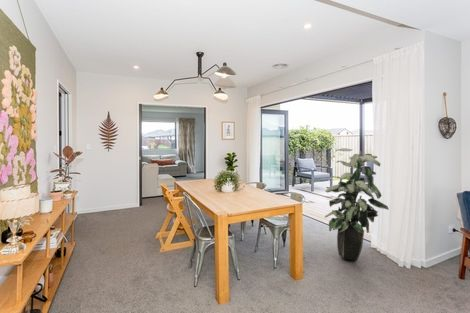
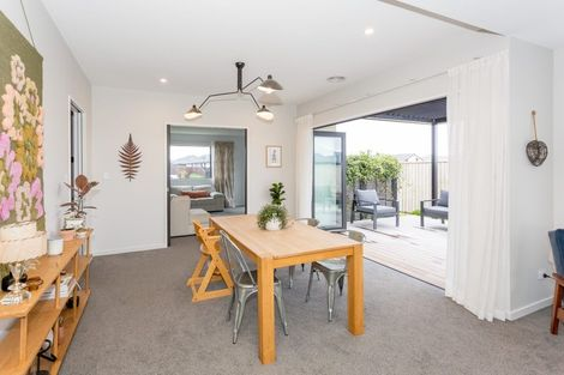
- indoor plant [324,147,390,262]
